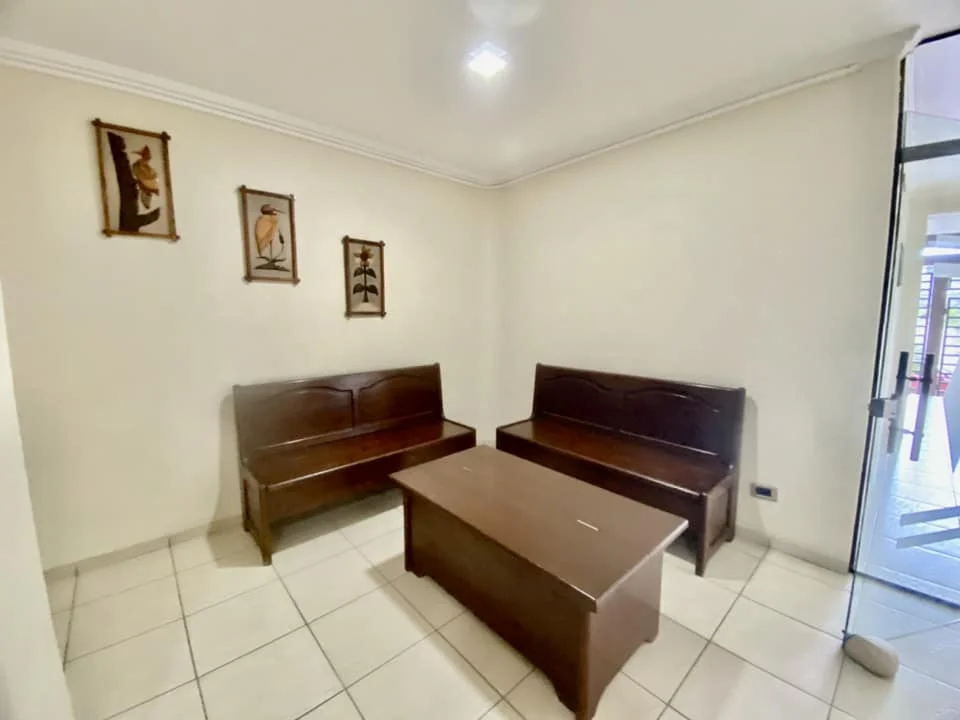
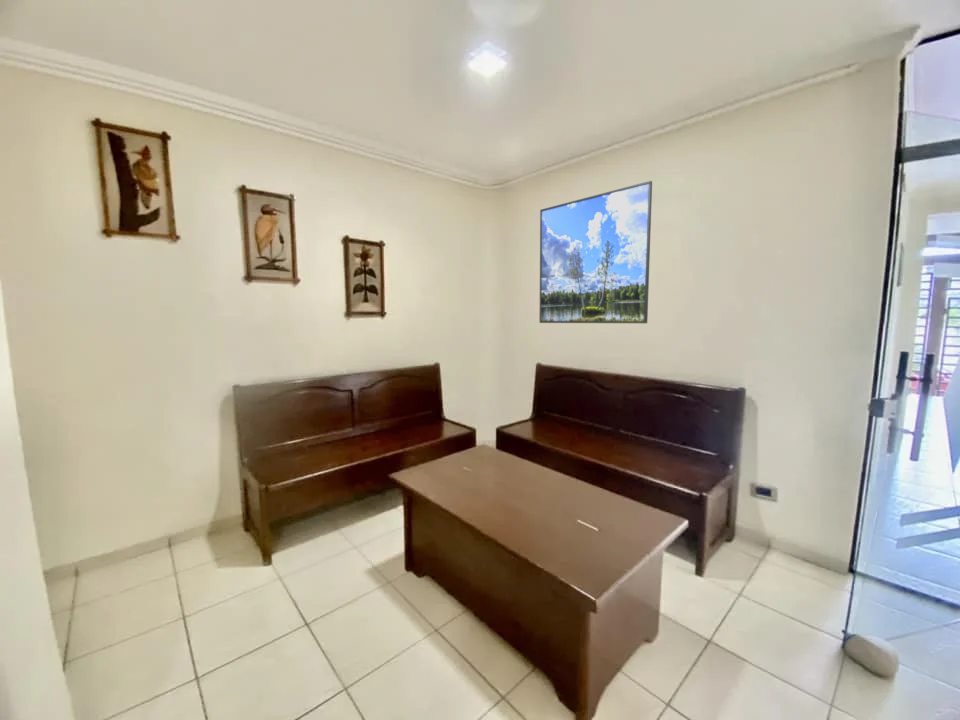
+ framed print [538,180,653,324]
